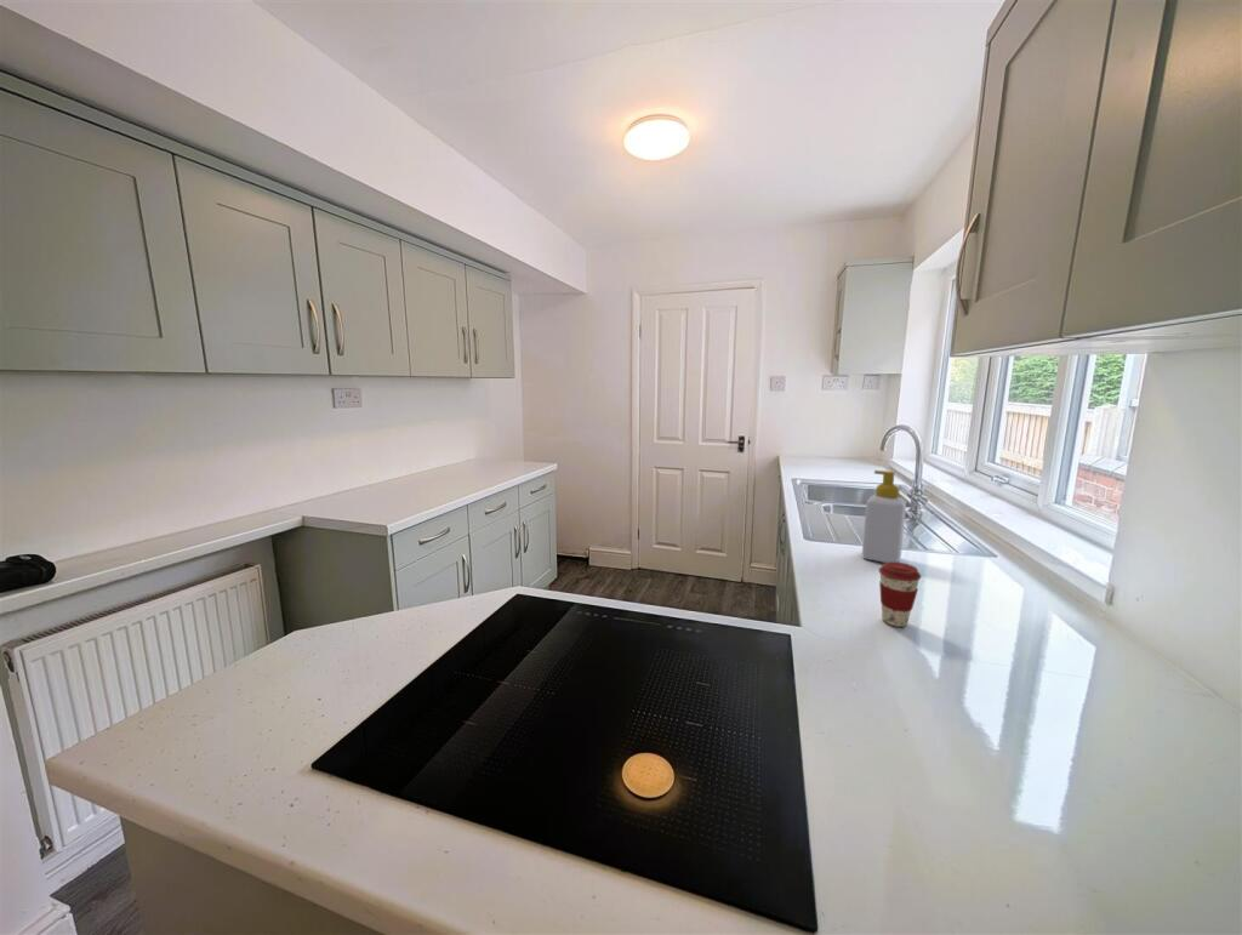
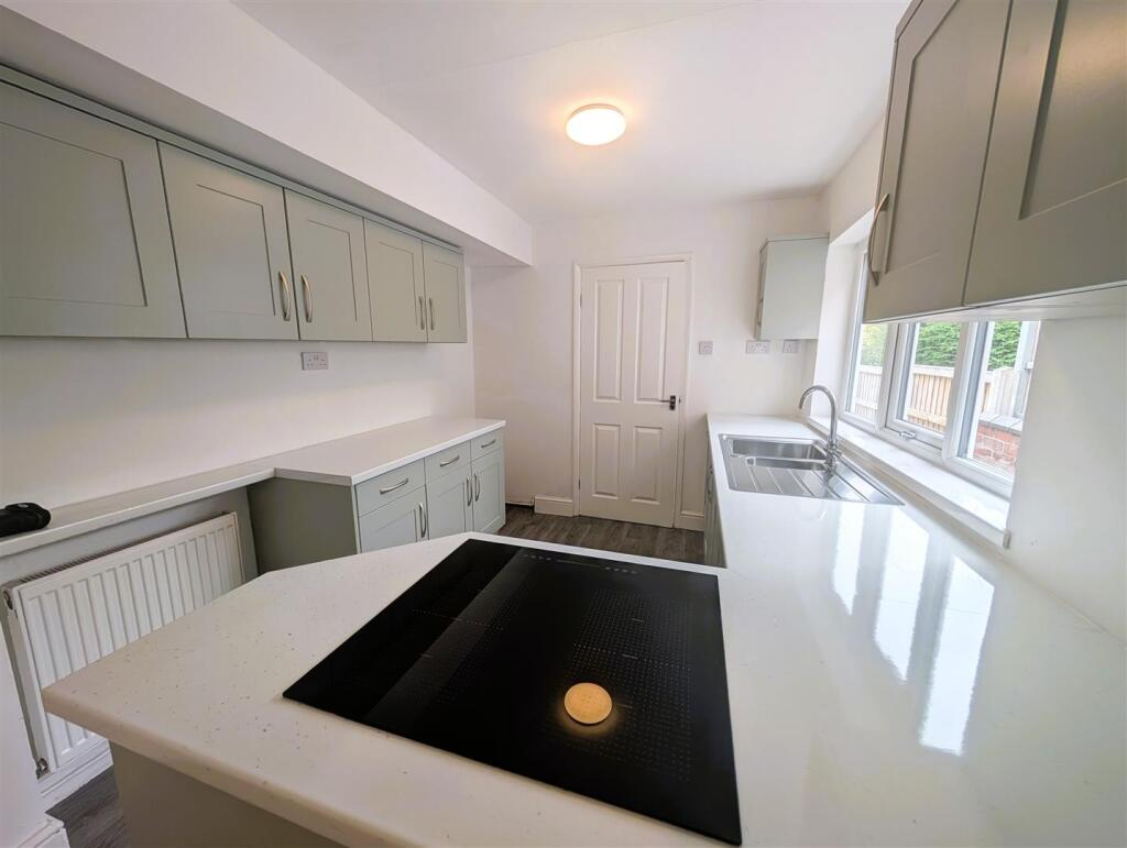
- coffee cup [878,561,923,628]
- soap bottle [861,469,907,564]
